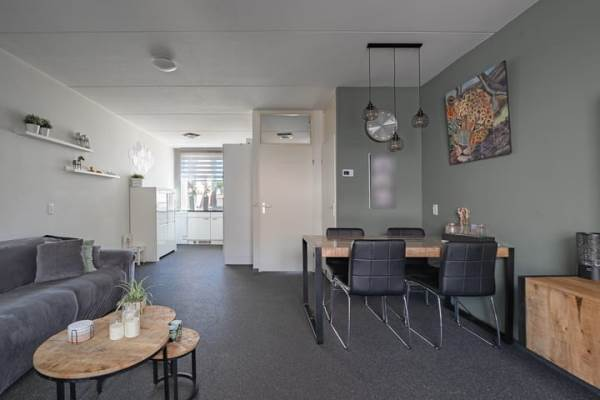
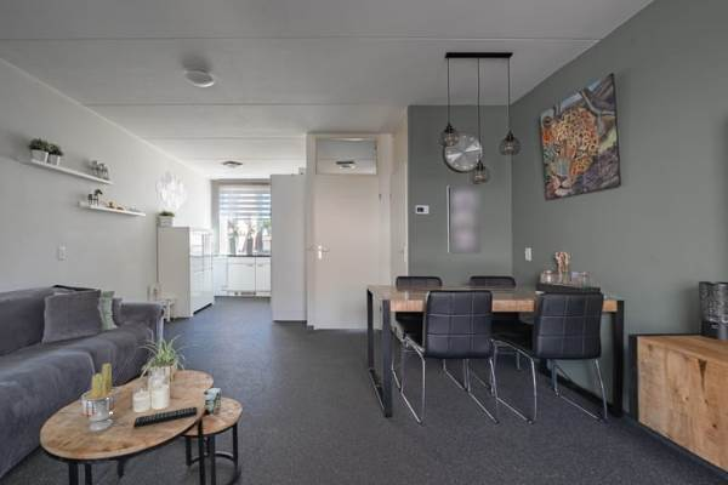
+ candle [80,361,121,433]
+ remote control [132,406,198,428]
